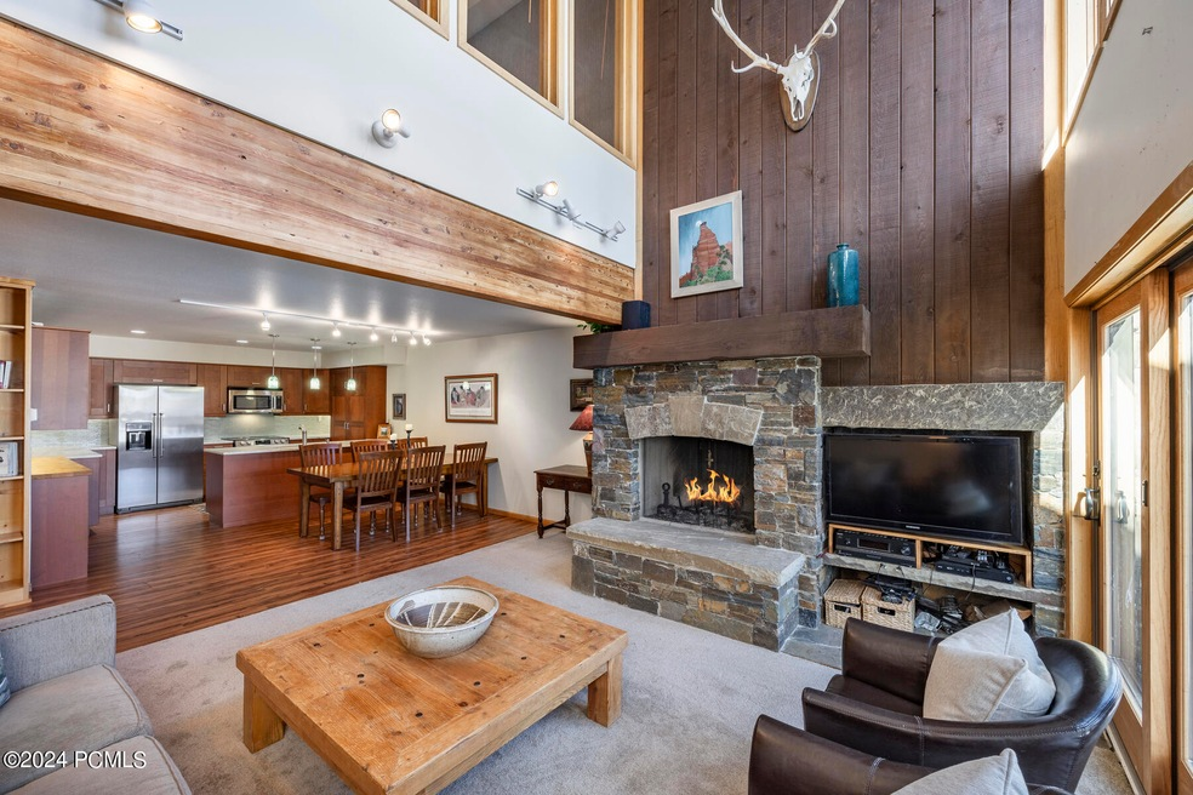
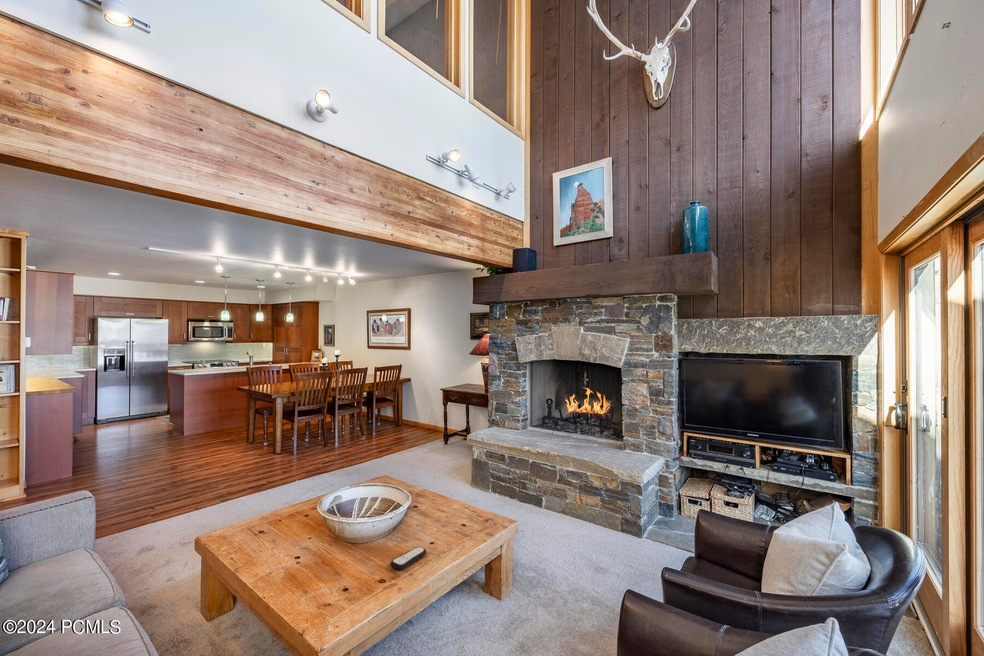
+ remote control [390,546,427,571]
